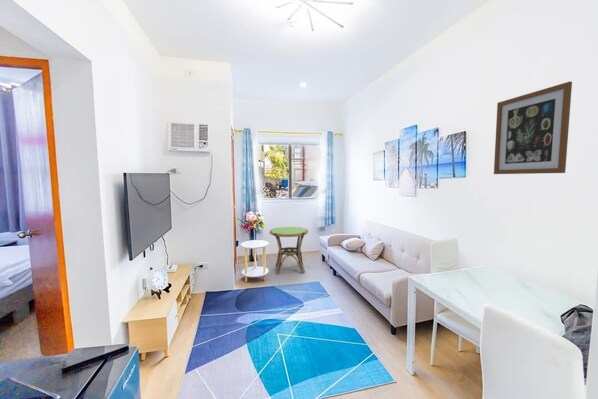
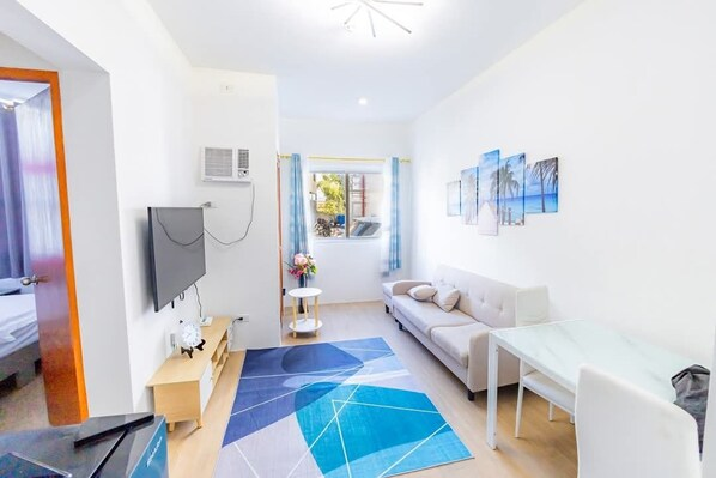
- side table [269,226,309,275]
- wall art [493,80,573,175]
